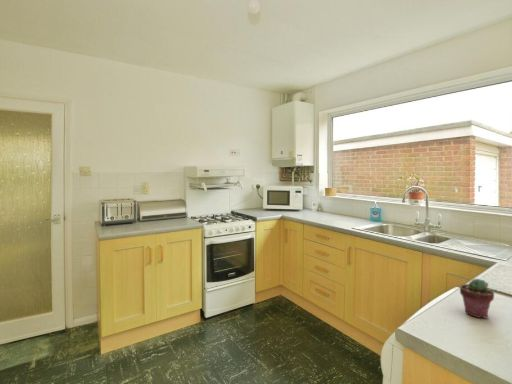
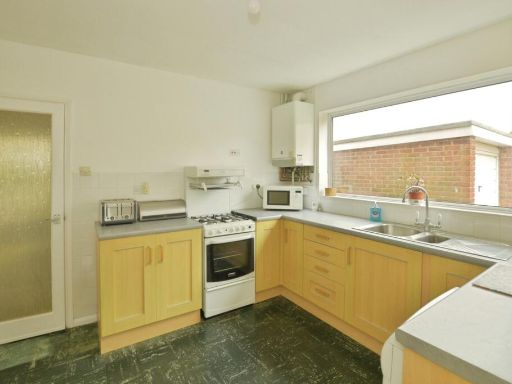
- potted succulent [459,278,495,319]
